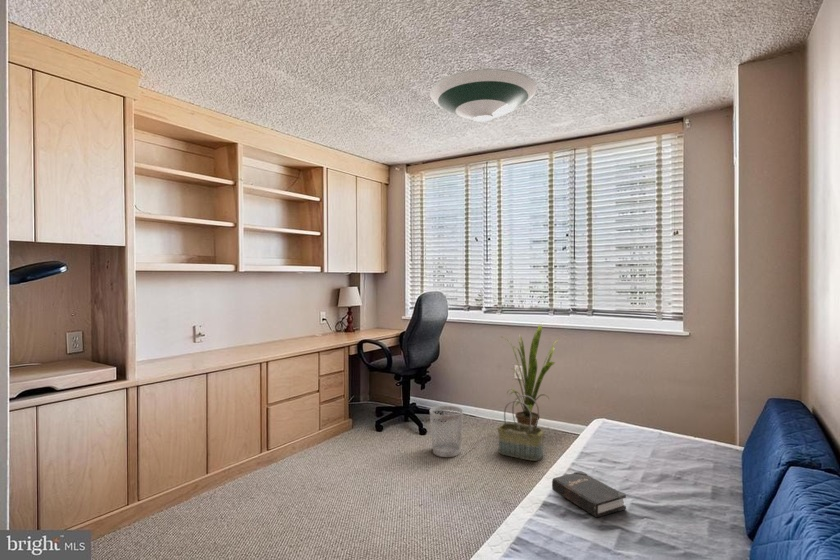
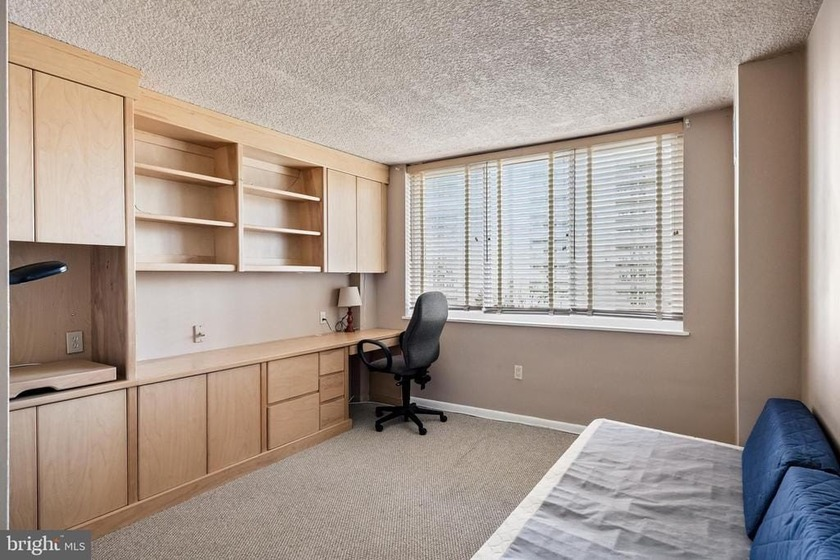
- wastebasket [429,405,464,458]
- hardback book [551,470,627,518]
- house plant [499,321,560,428]
- basket [496,394,545,462]
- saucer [429,68,538,123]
